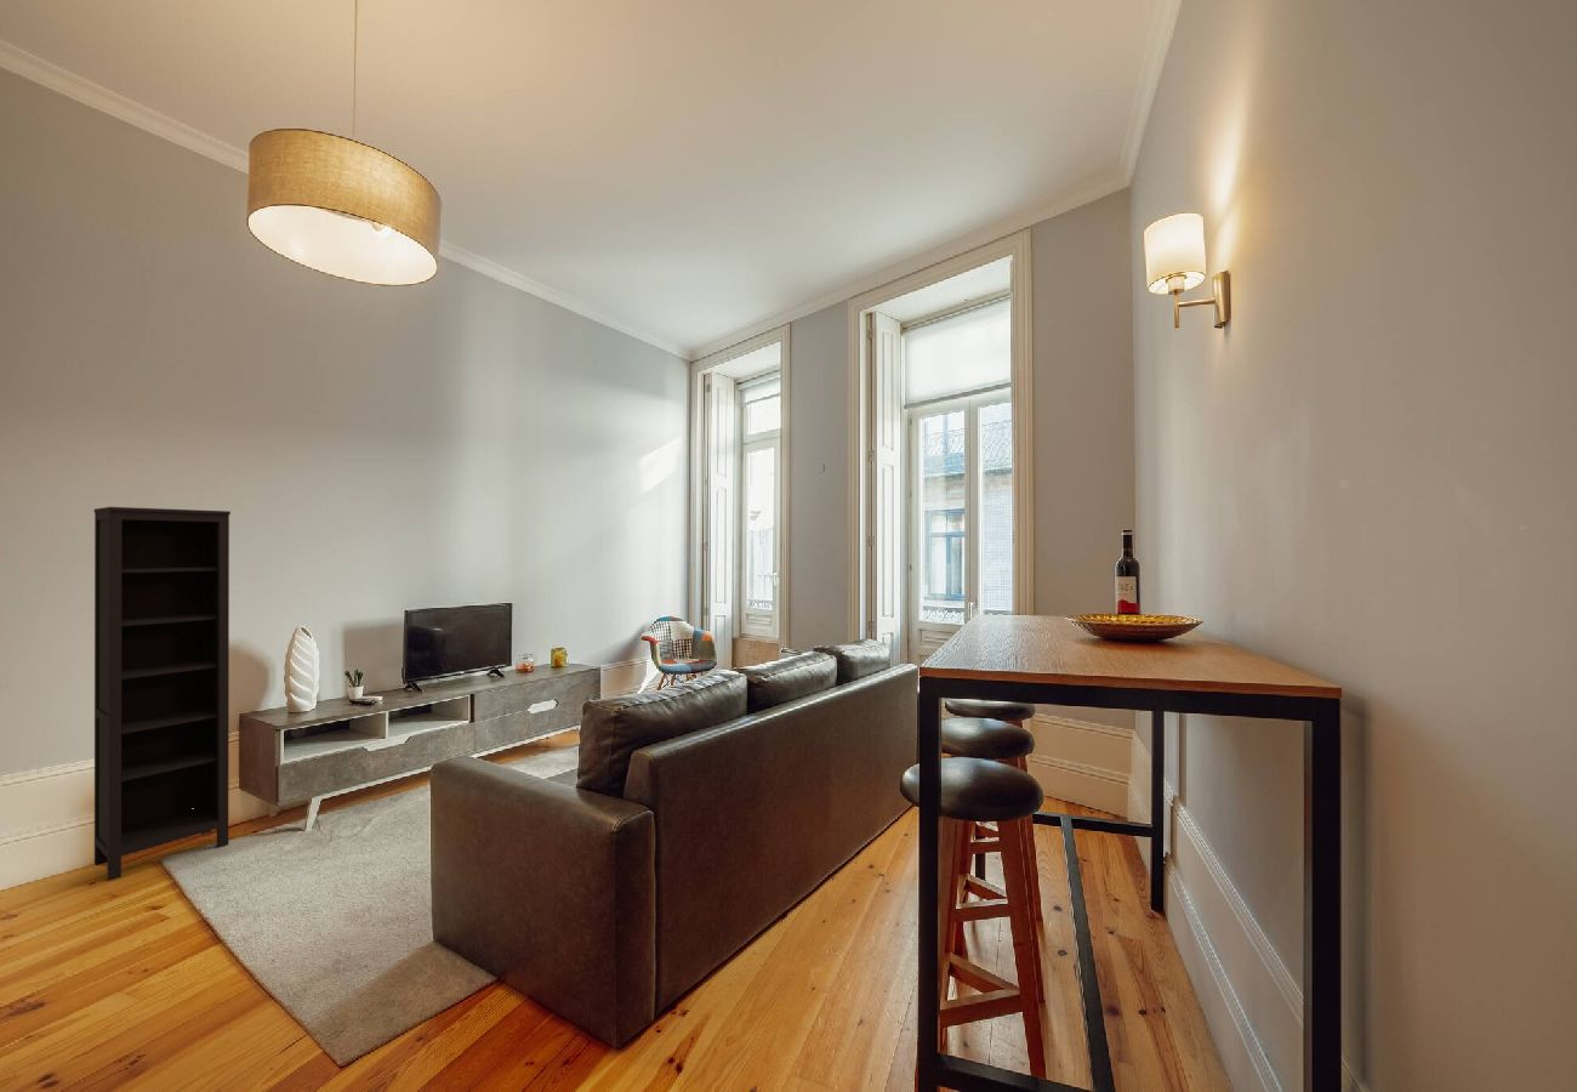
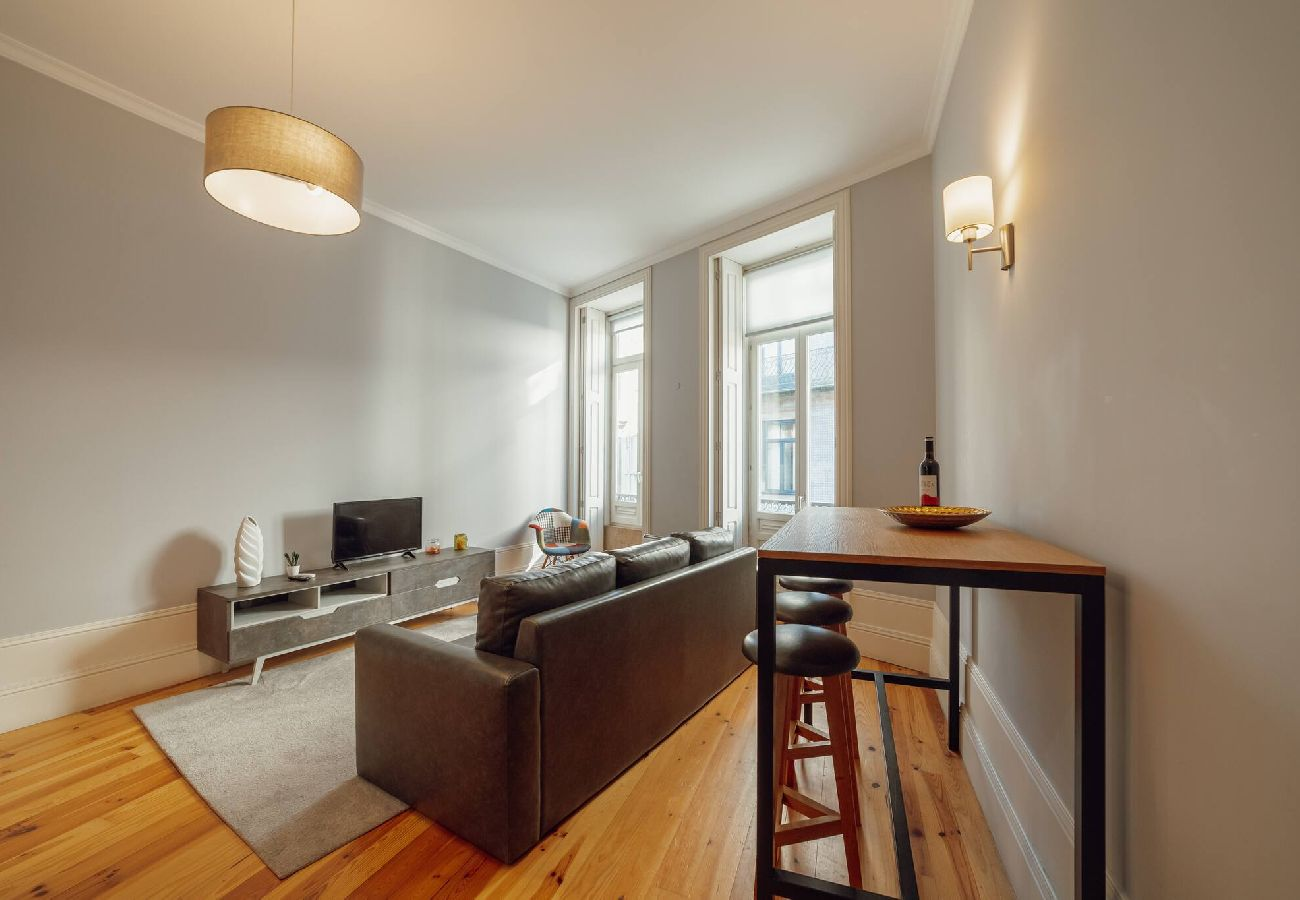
- bookcase [93,506,232,882]
